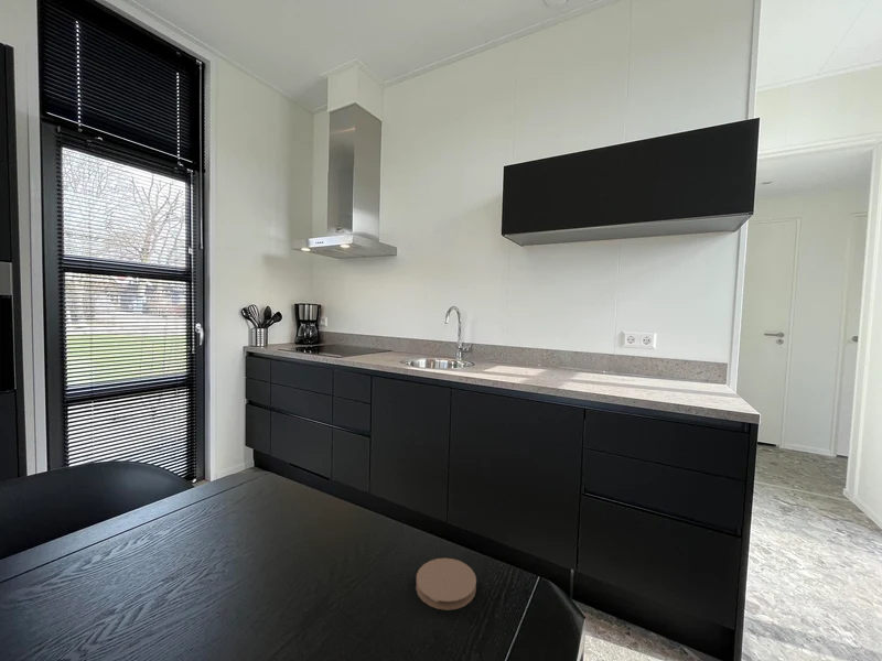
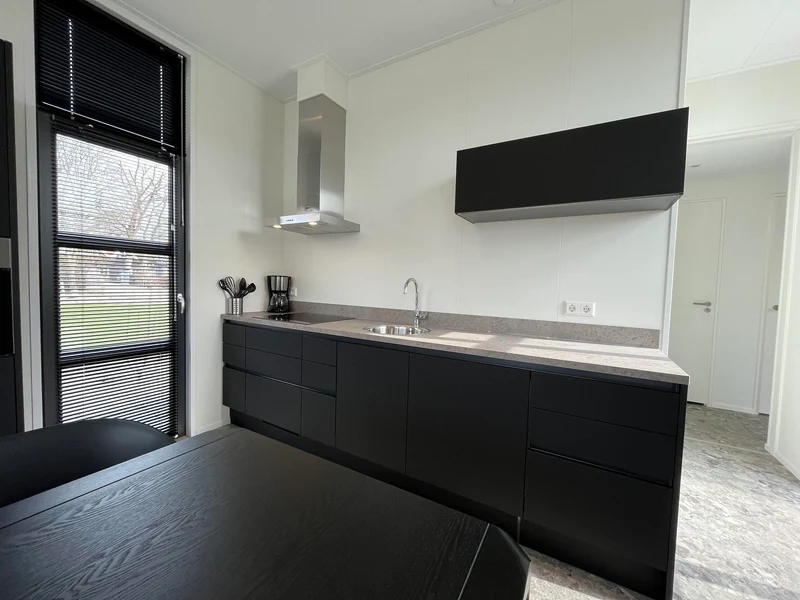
- coaster [415,557,477,611]
